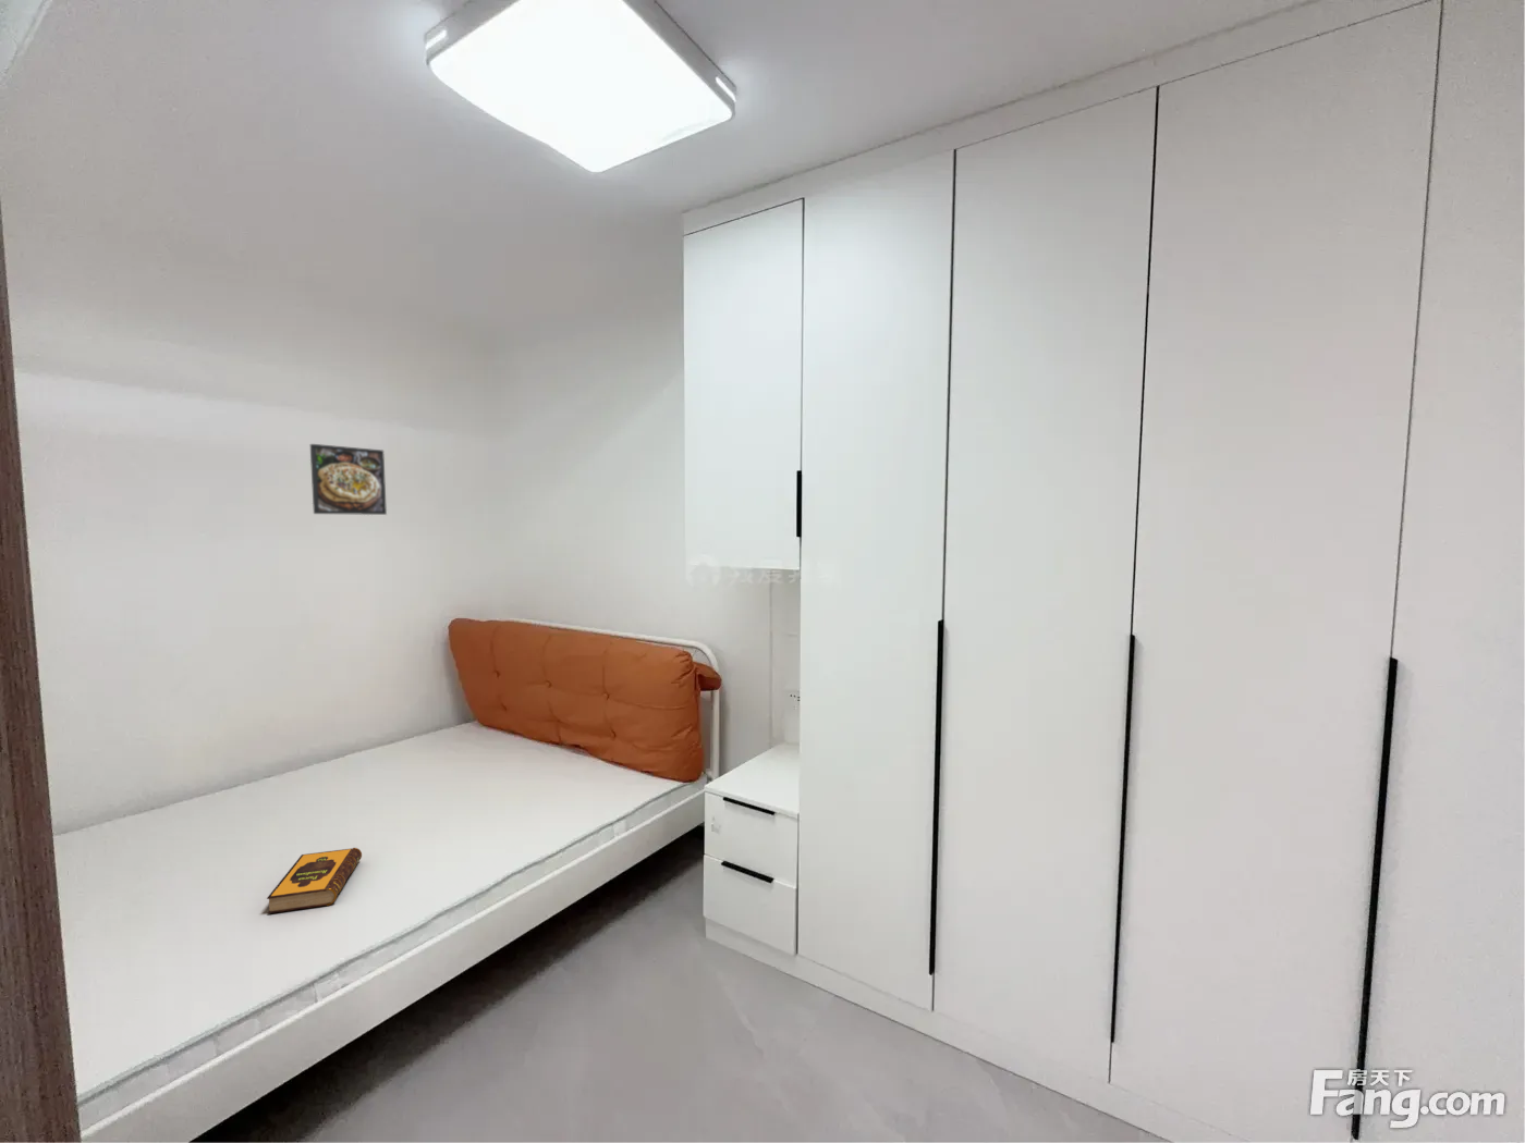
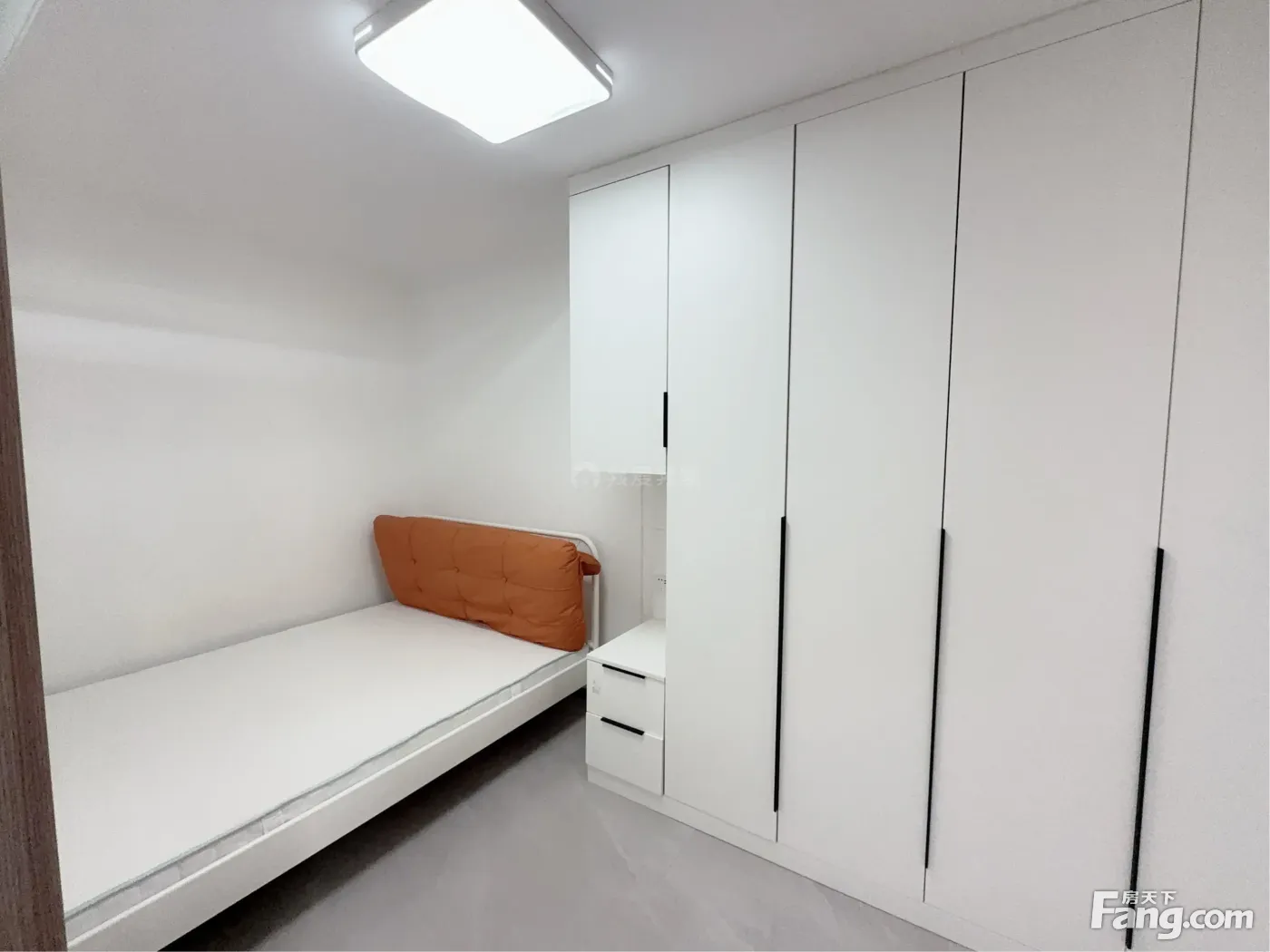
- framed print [310,443,388,516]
- hardback book [265,846,363,915]
